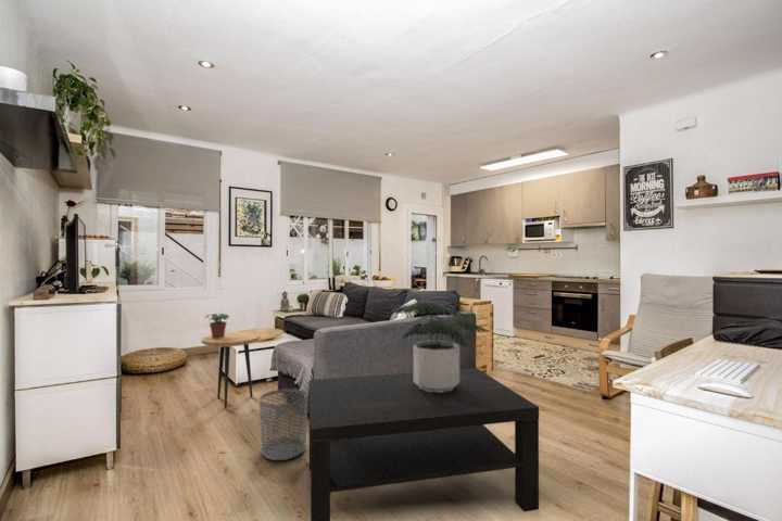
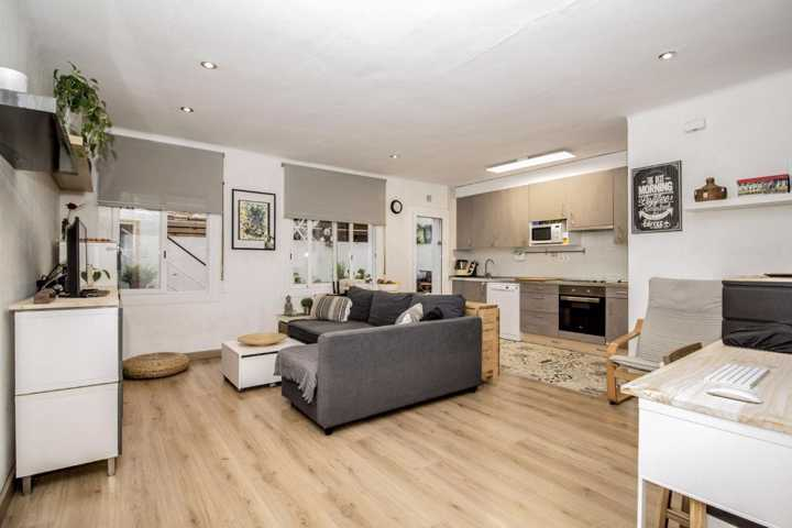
- potted plant [390,300,491,393]
- side table [201,331,262,409]
- coffee table [307,367,540,521]
- potted plant [204,313,230,339]
- waste bin [258,387,308,461]
